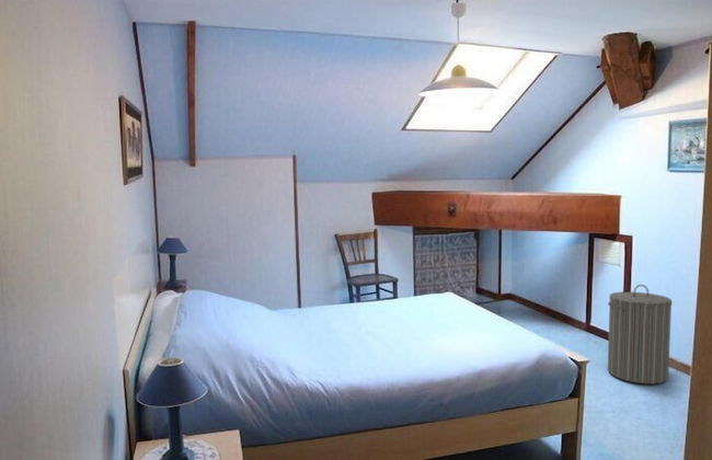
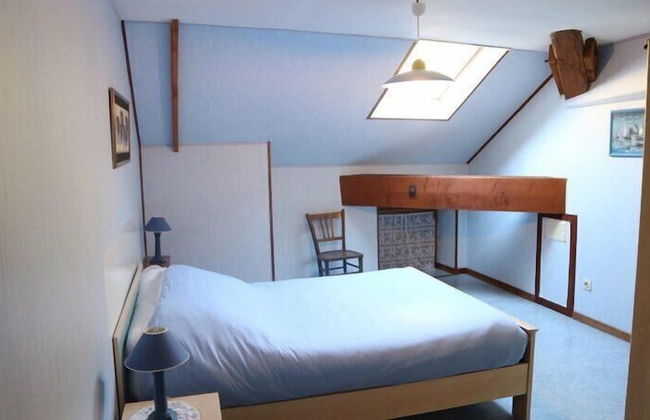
- laundry hamper [607,284,674,386]
